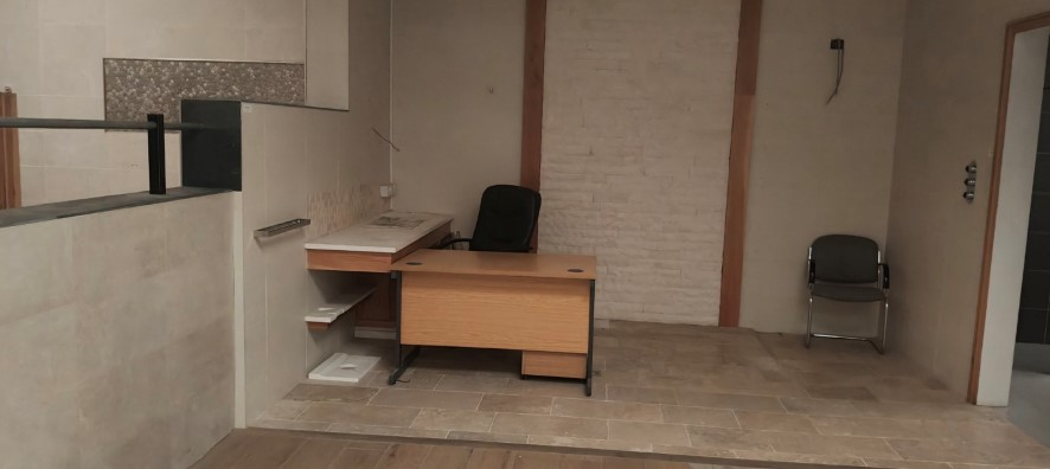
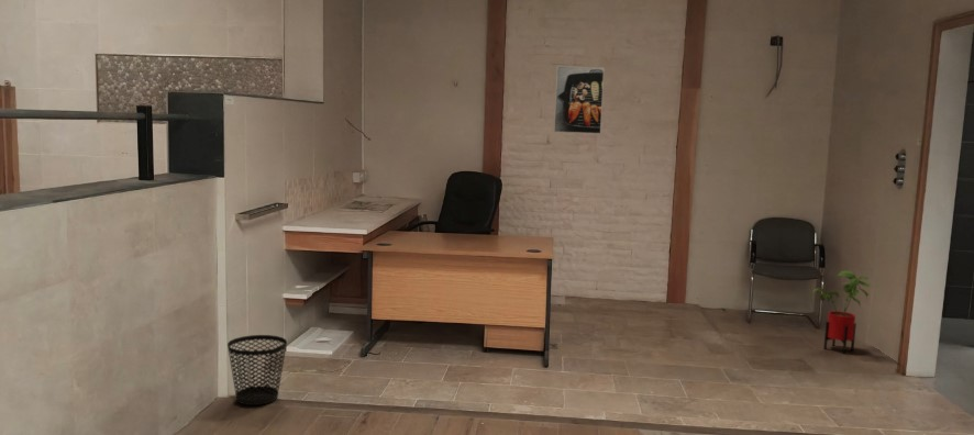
+ wastebasket [226,334,288,406]
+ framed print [553,65,606,135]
+ house plant [811,270,872,355]
